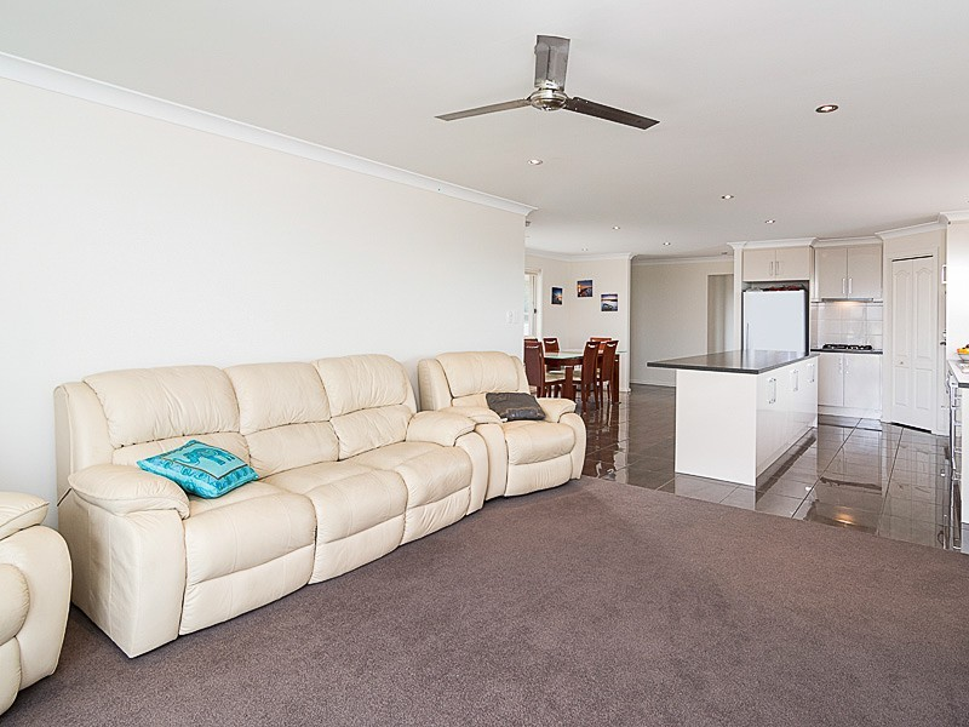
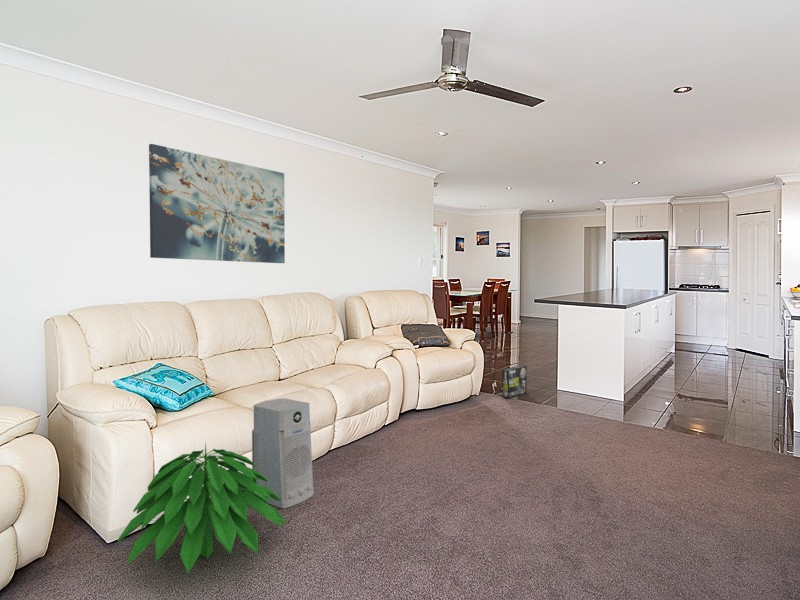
+ wall art [148,143,286,264]
+ box [501,364,528,399]
+ indoor plant [117,442,287,574]
+ air purifier [251,397,315,509]
